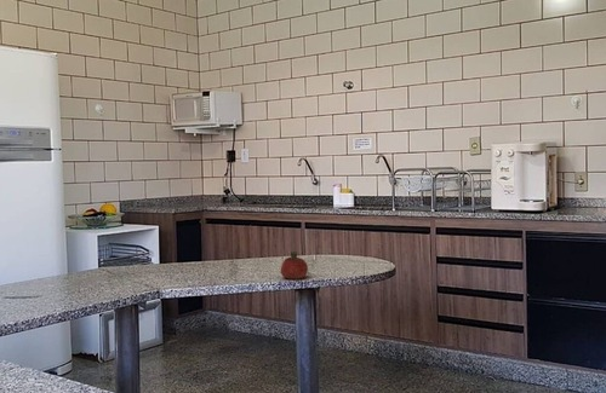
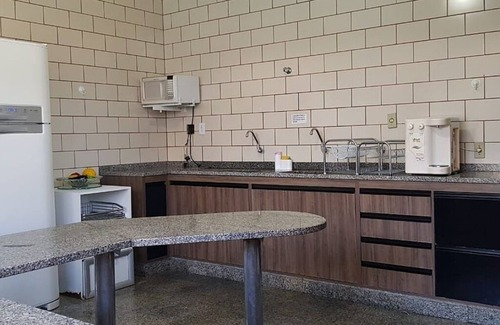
- fruit [280,250,309,281]
